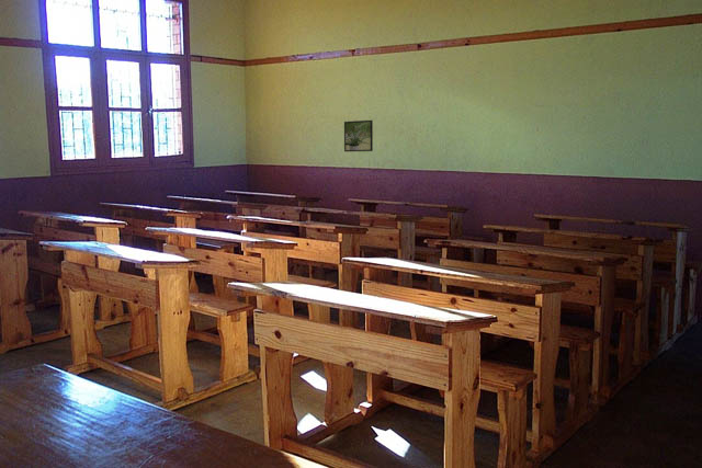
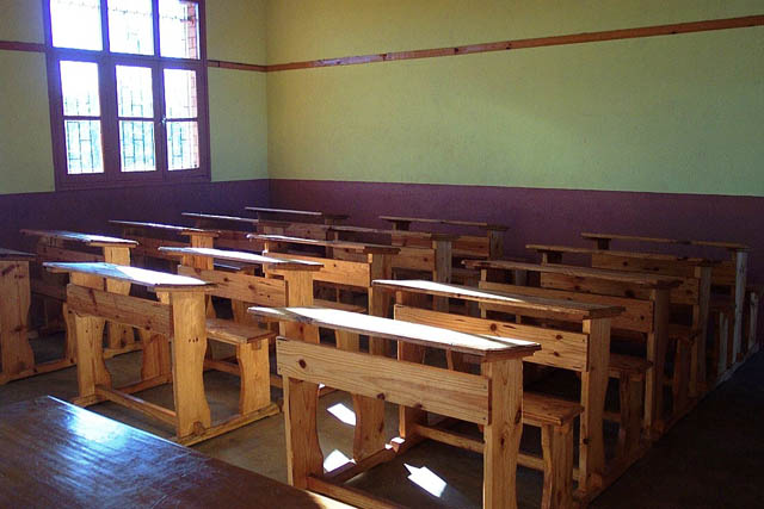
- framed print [343,119,374,152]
